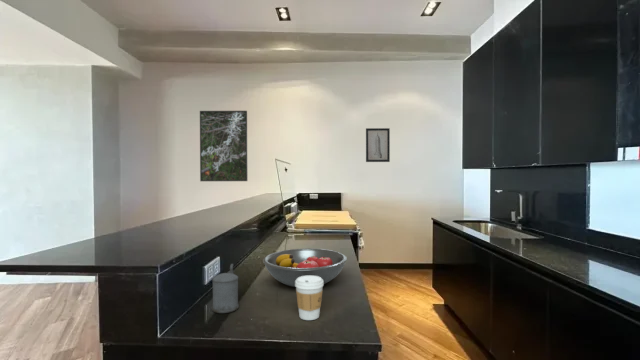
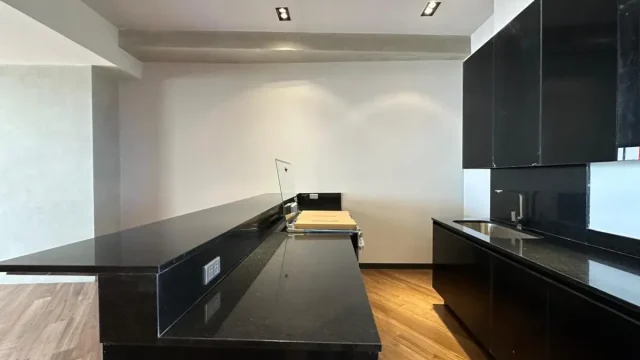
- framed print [199,110,248,182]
- coffee cup [295,276,325,321]
- fruit bowl [262,247,348,288]
- wall art [365,127,391,163]
- beer stein [211,263,240,314]
